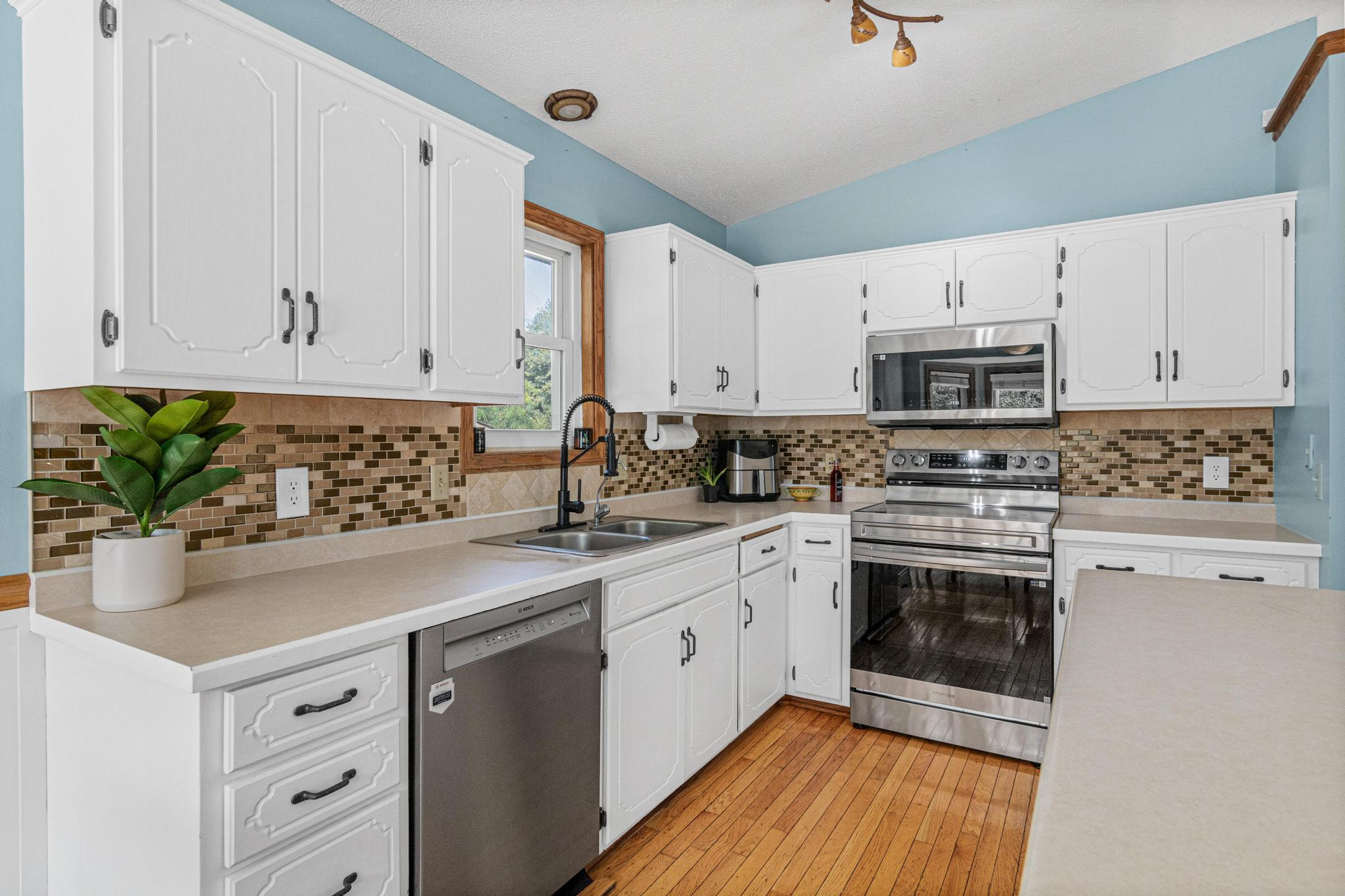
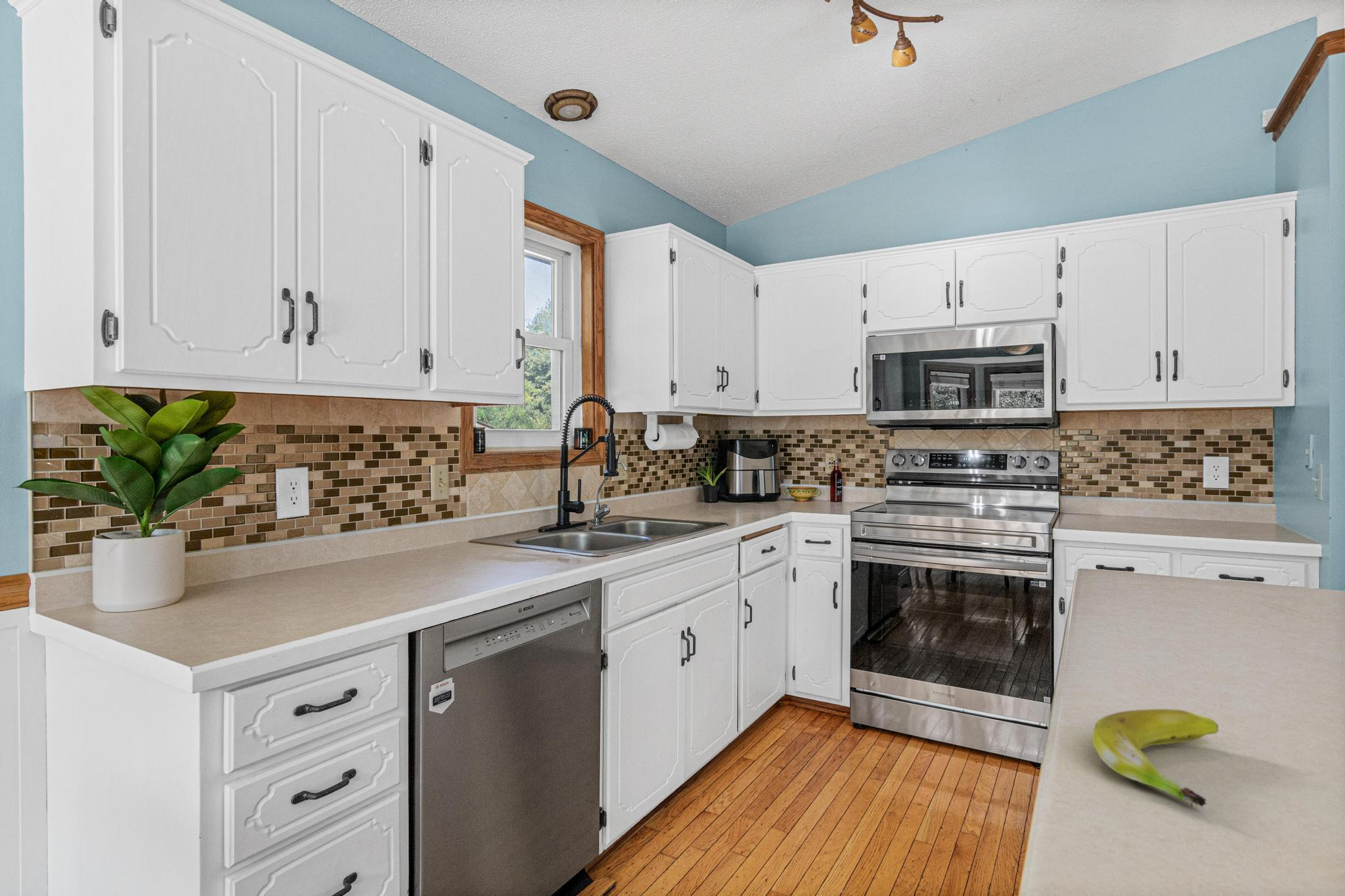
+ banana [1091,708,1220,807]
